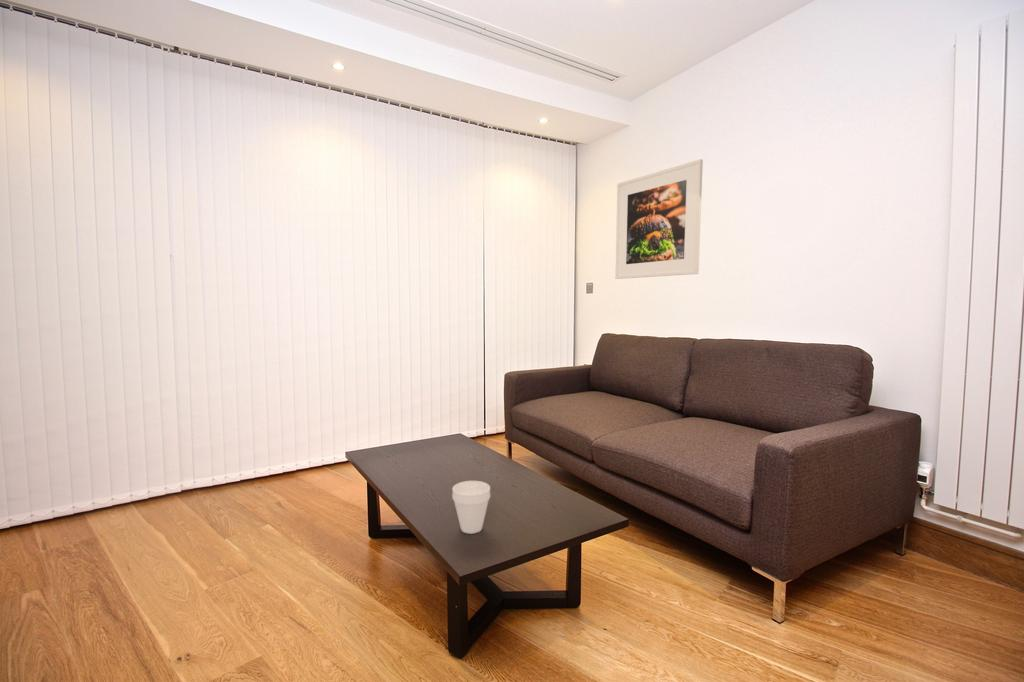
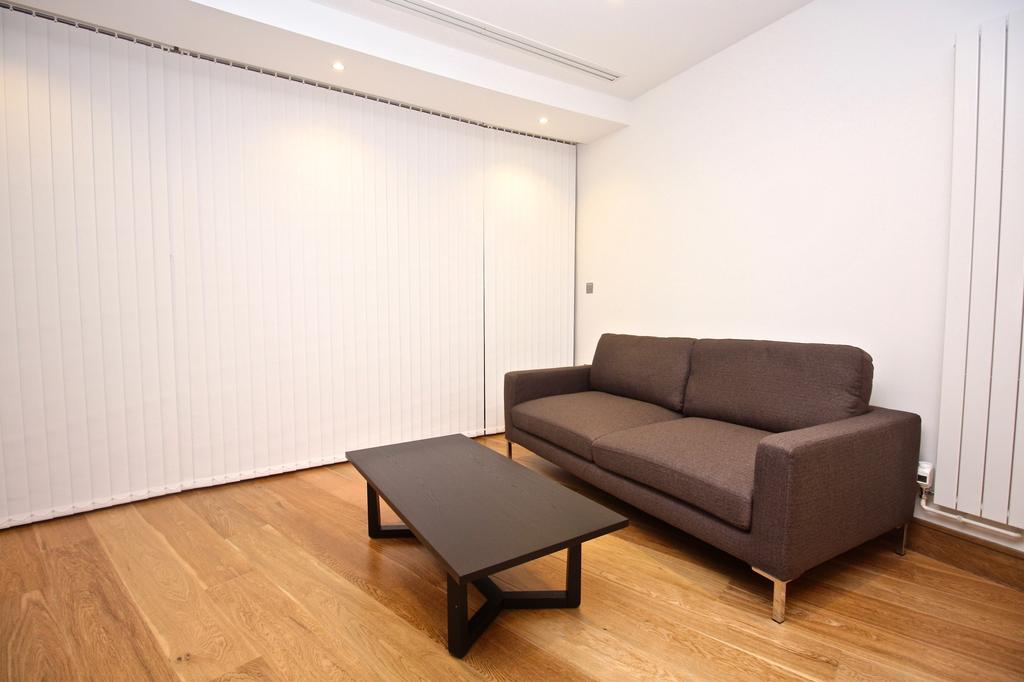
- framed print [614,158,704,280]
- cup [451,480,491,535]
